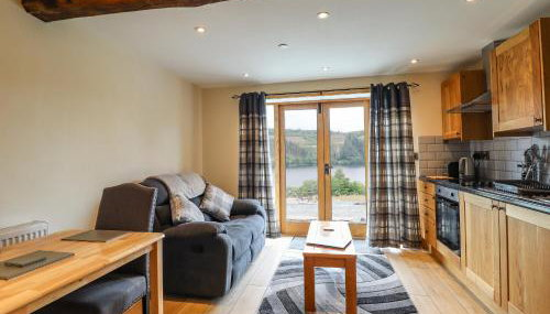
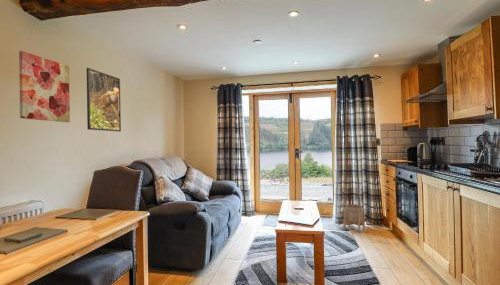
+ planter [342,203,366,233]
+ wall art [18,50,71,123]
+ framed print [86,67,122,132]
